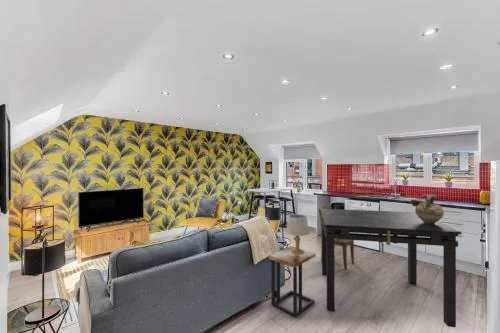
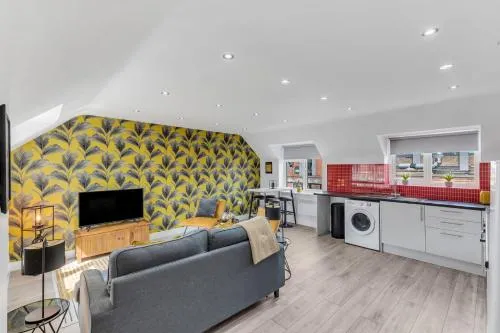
- table lamp [285,213,310,254]
- dining chair [318,204,355,271]
- ceramic jug [410,194,445,224]
- dining table [319,208,462,328]
- side table [268,245,317,319]
